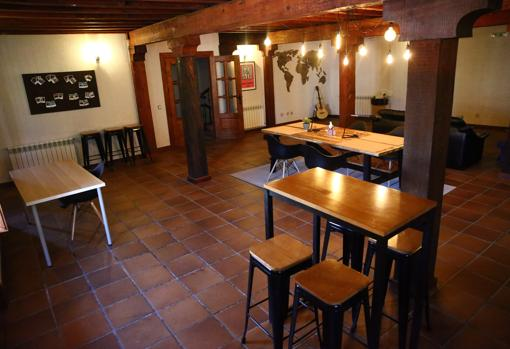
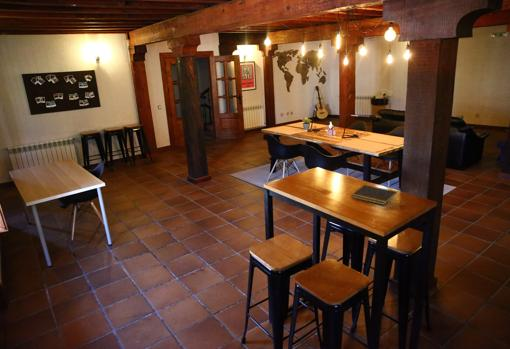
+ notepad [350,184,398,206]
